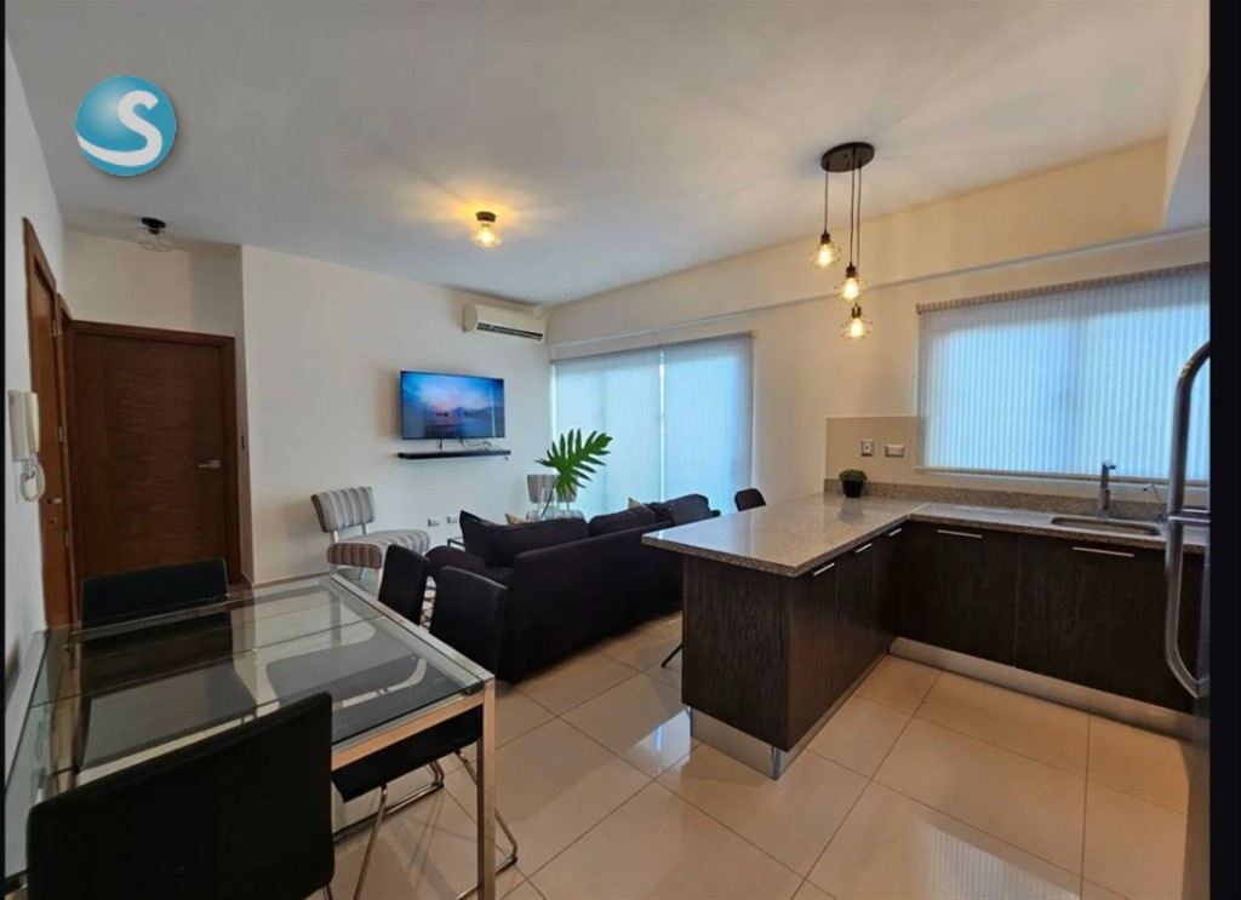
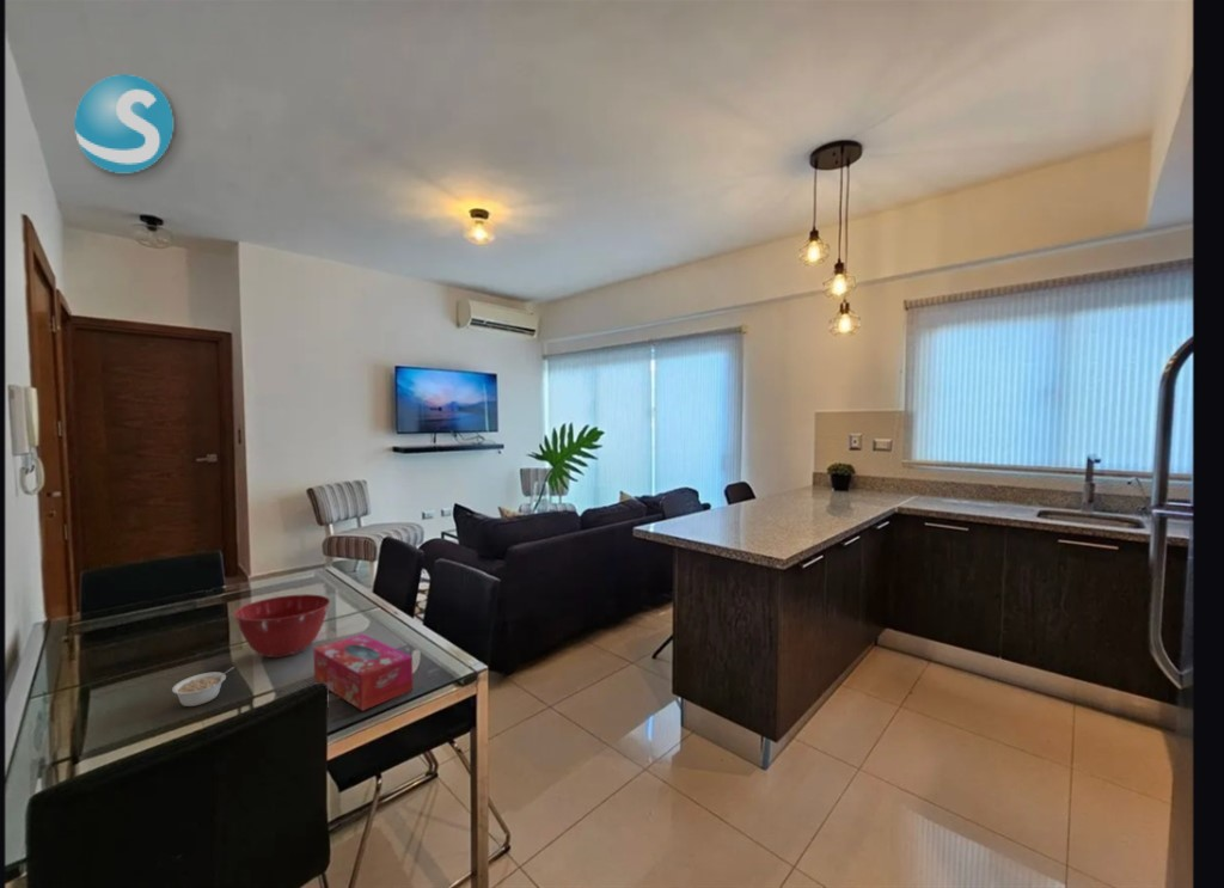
+ legume [171,666,235,708]
+ mixing bowl [233,593,331,659]
+ tissue box [313,632,414,712]
